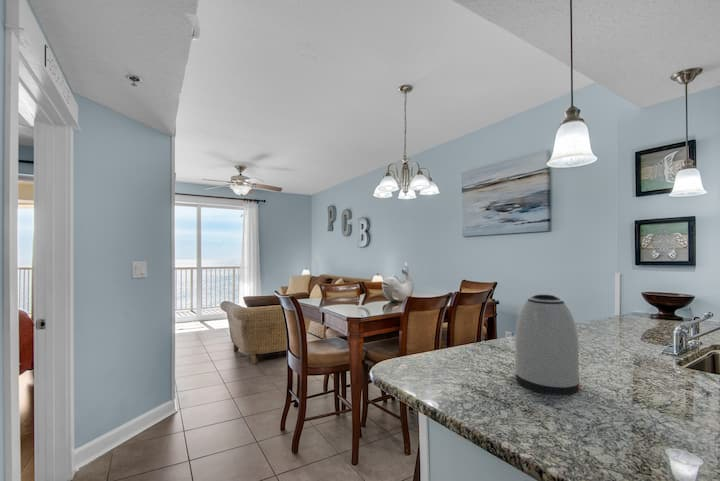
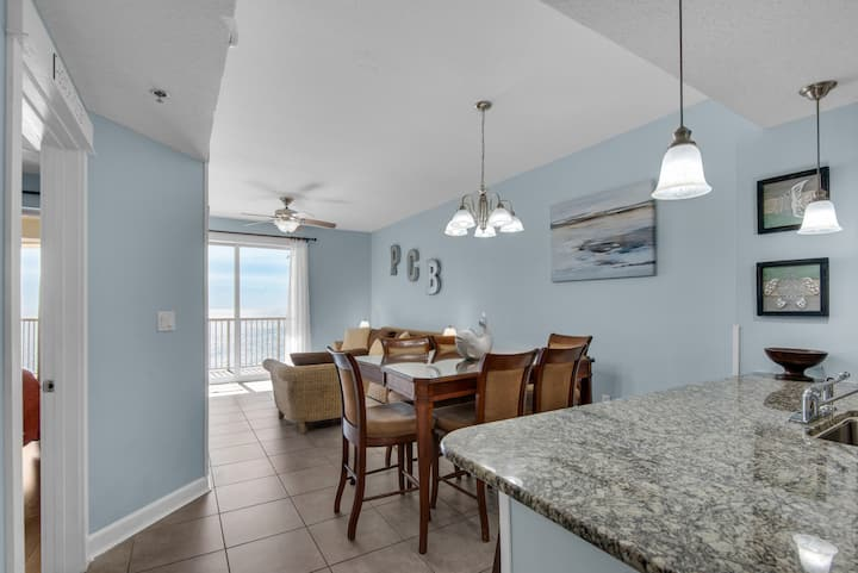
- kettle [514,294,581,396]
